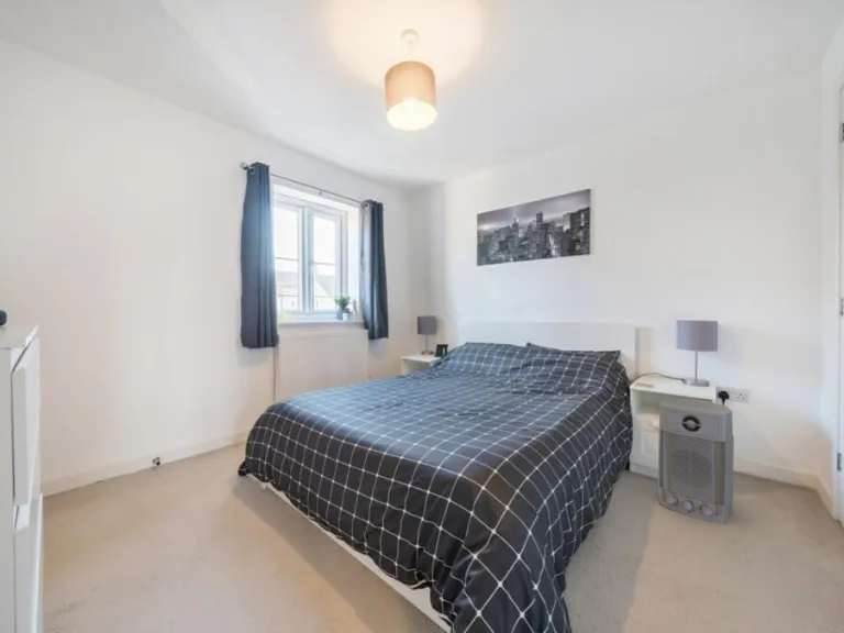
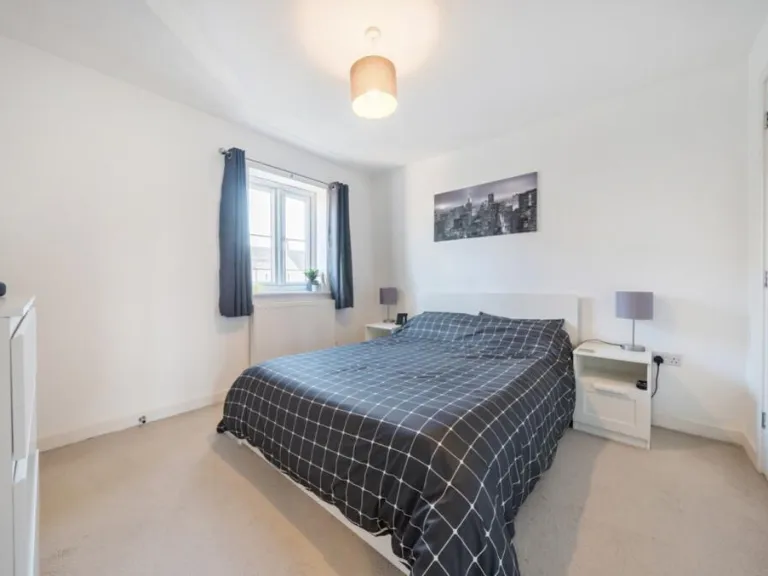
- air purifier [657,397,735,525]
